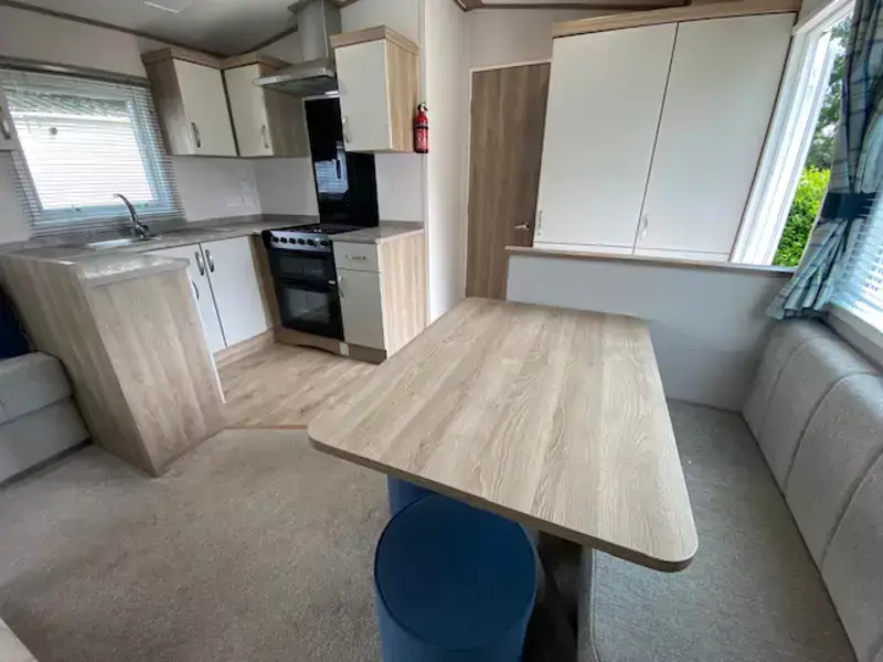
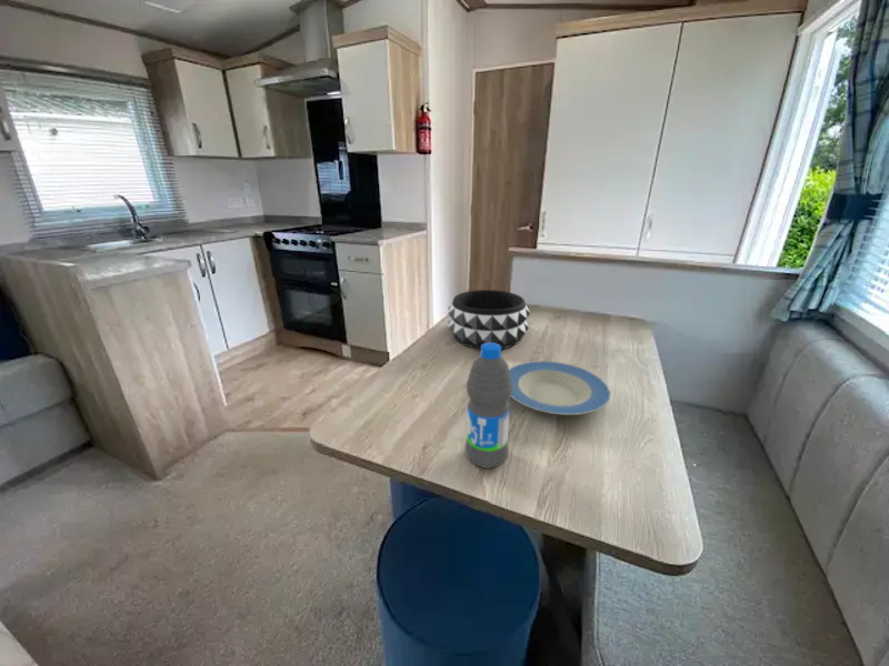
+ decorative bowl [447,289,531,350]
+ water bottle [463,343,512,470]
+ plate [509,360,611,416]
